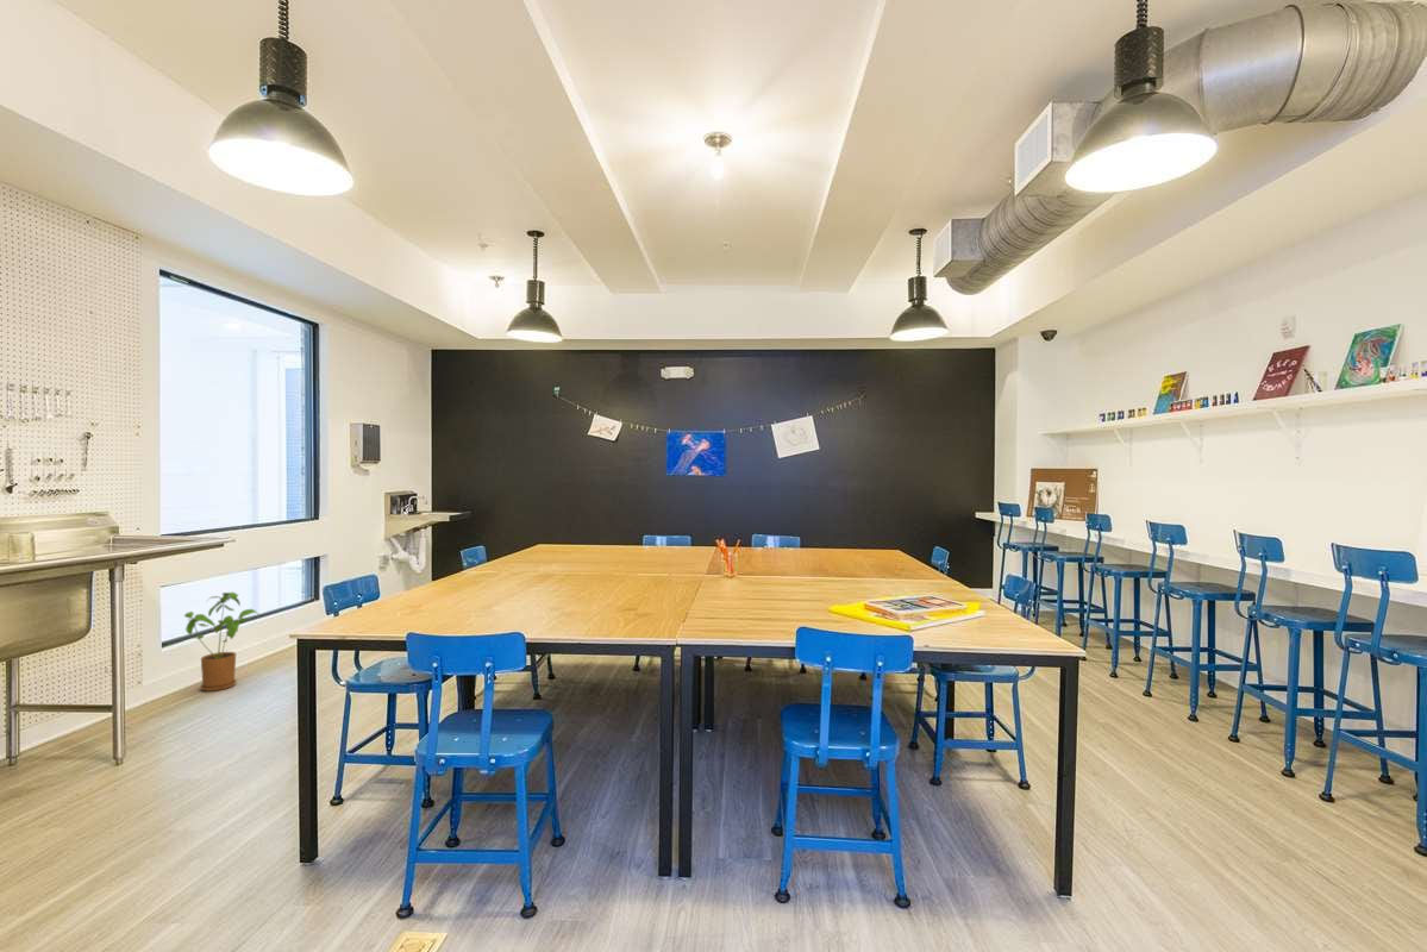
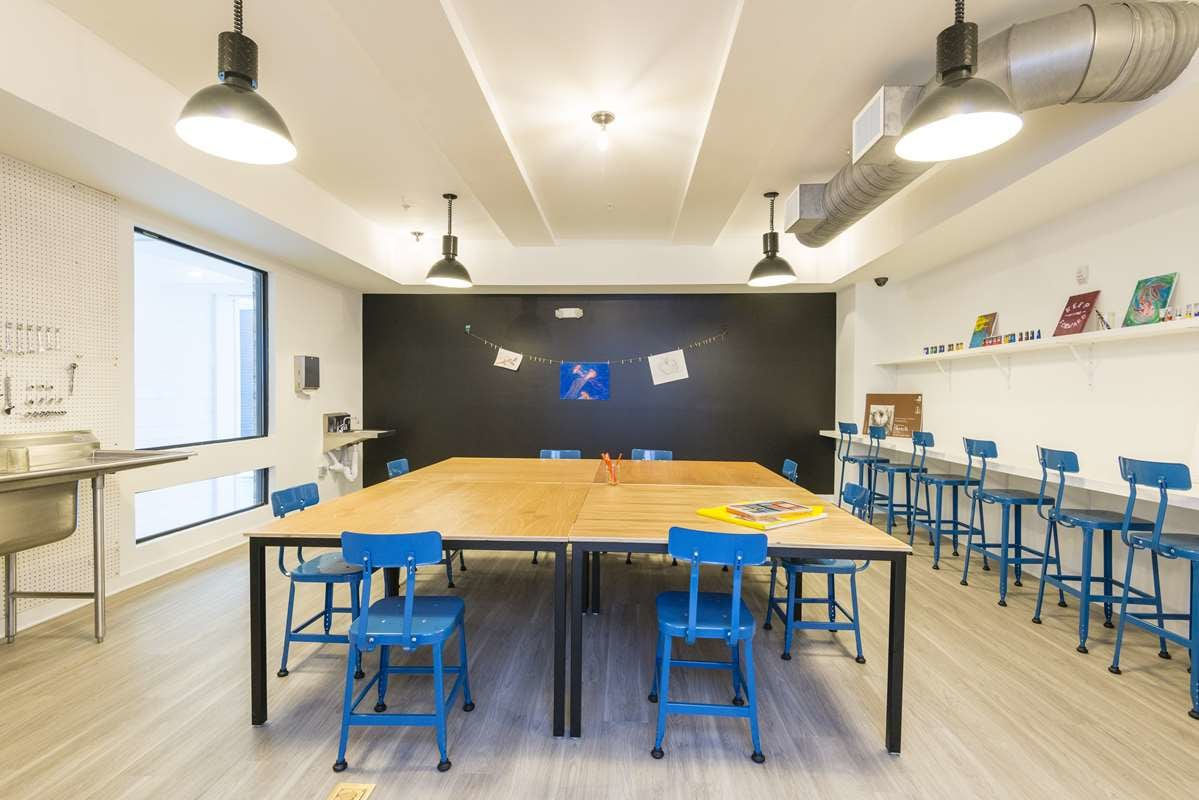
- house plant [183,591,262,693]
